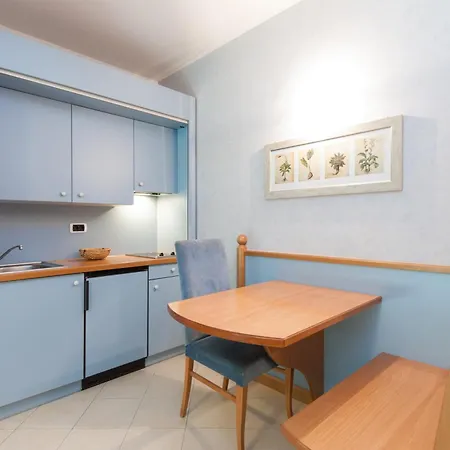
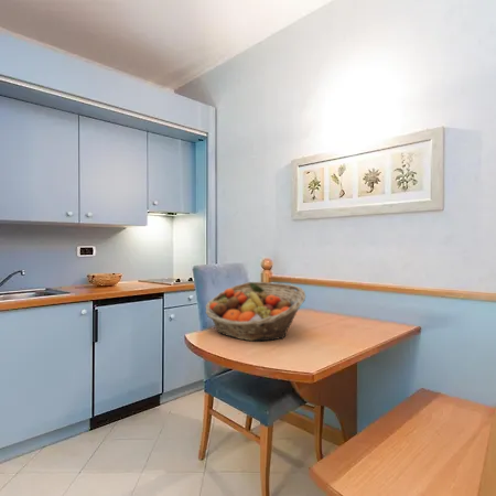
+ fruit basket [204,281,306,342]
